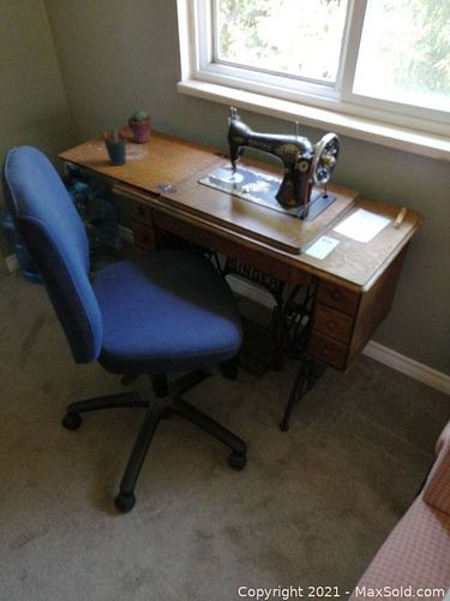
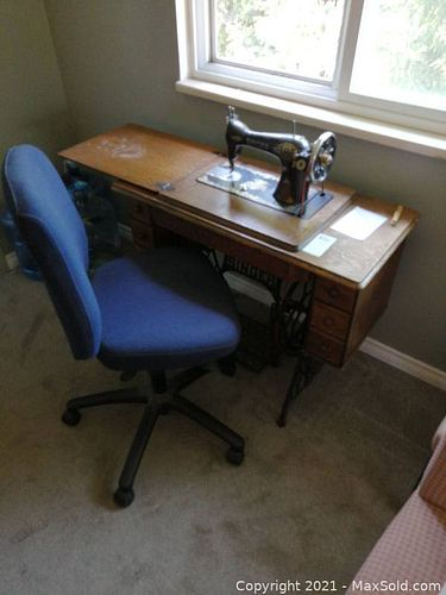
- pen holder [100,129,127,167]
- potted succulent [126,108,152,144]
